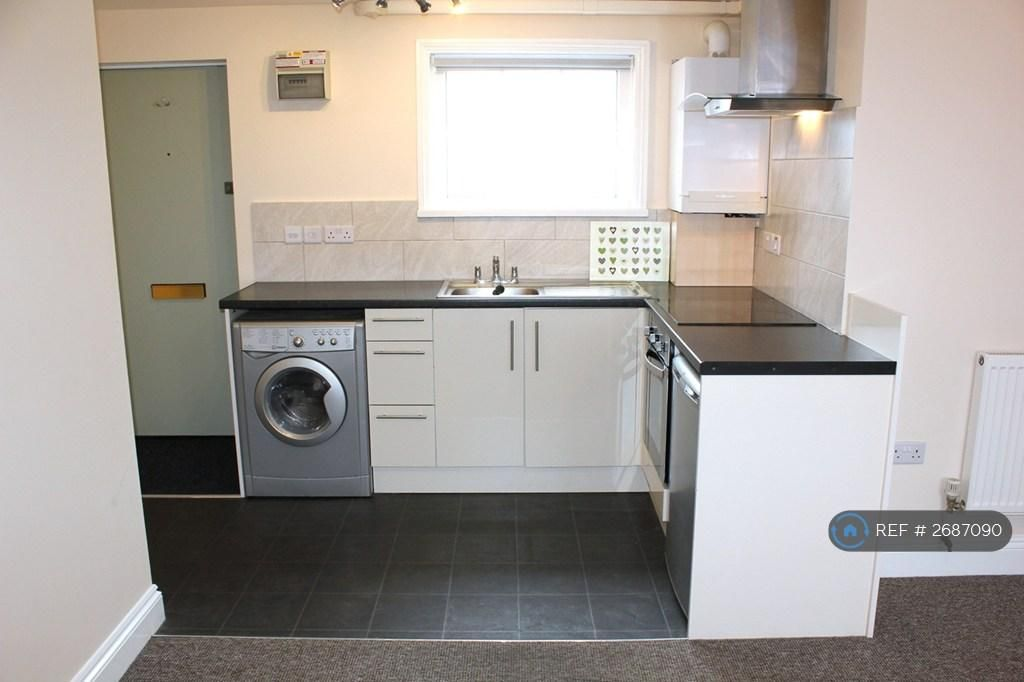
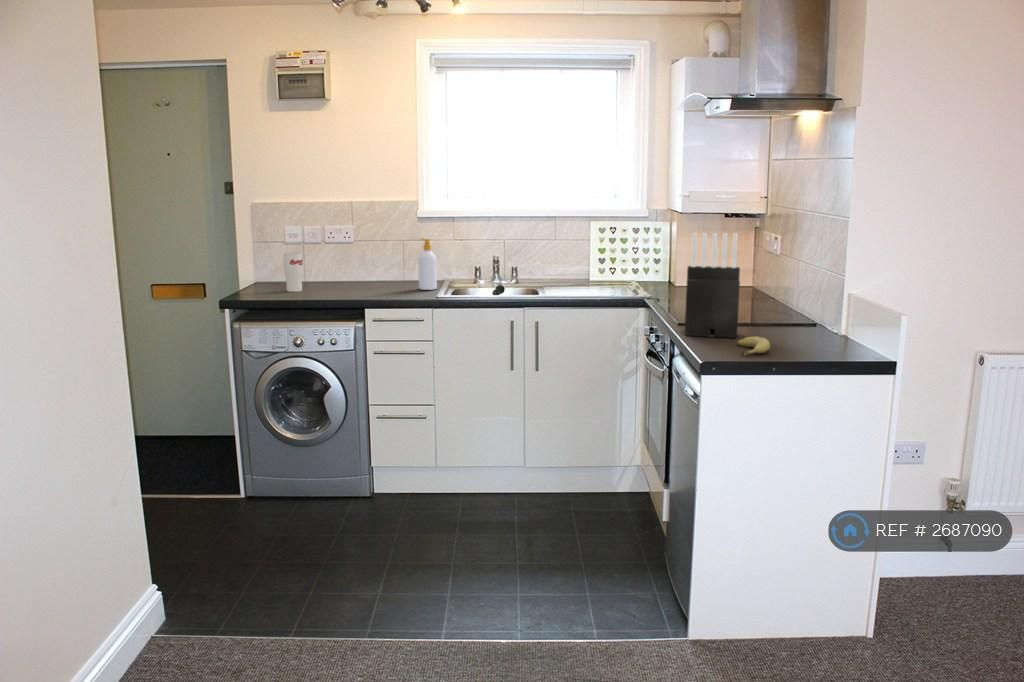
+ knife block [684,232,741,339]
+ fruit [737,336,771,357]
+ cup [283,251,304,293]
+ soap bottle [418,238,438,291]
